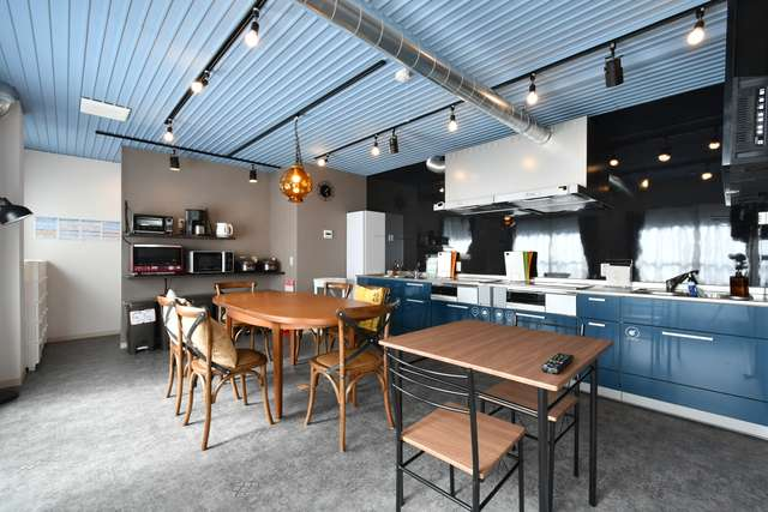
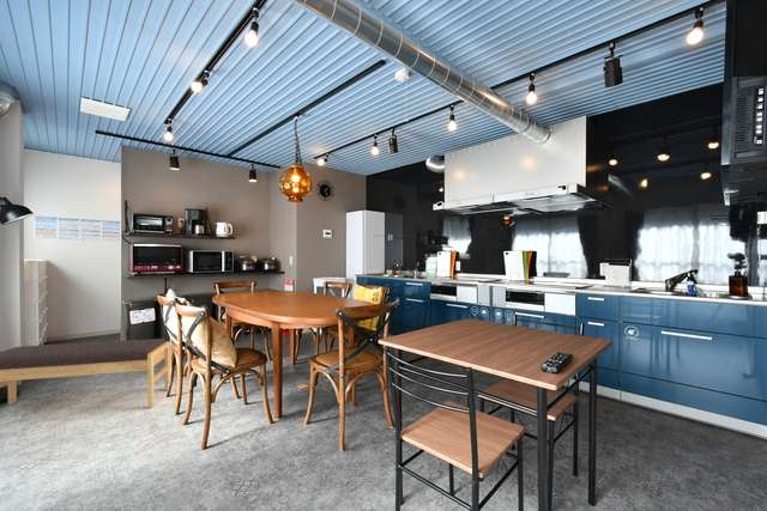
+ bench [0,337,171,409]
